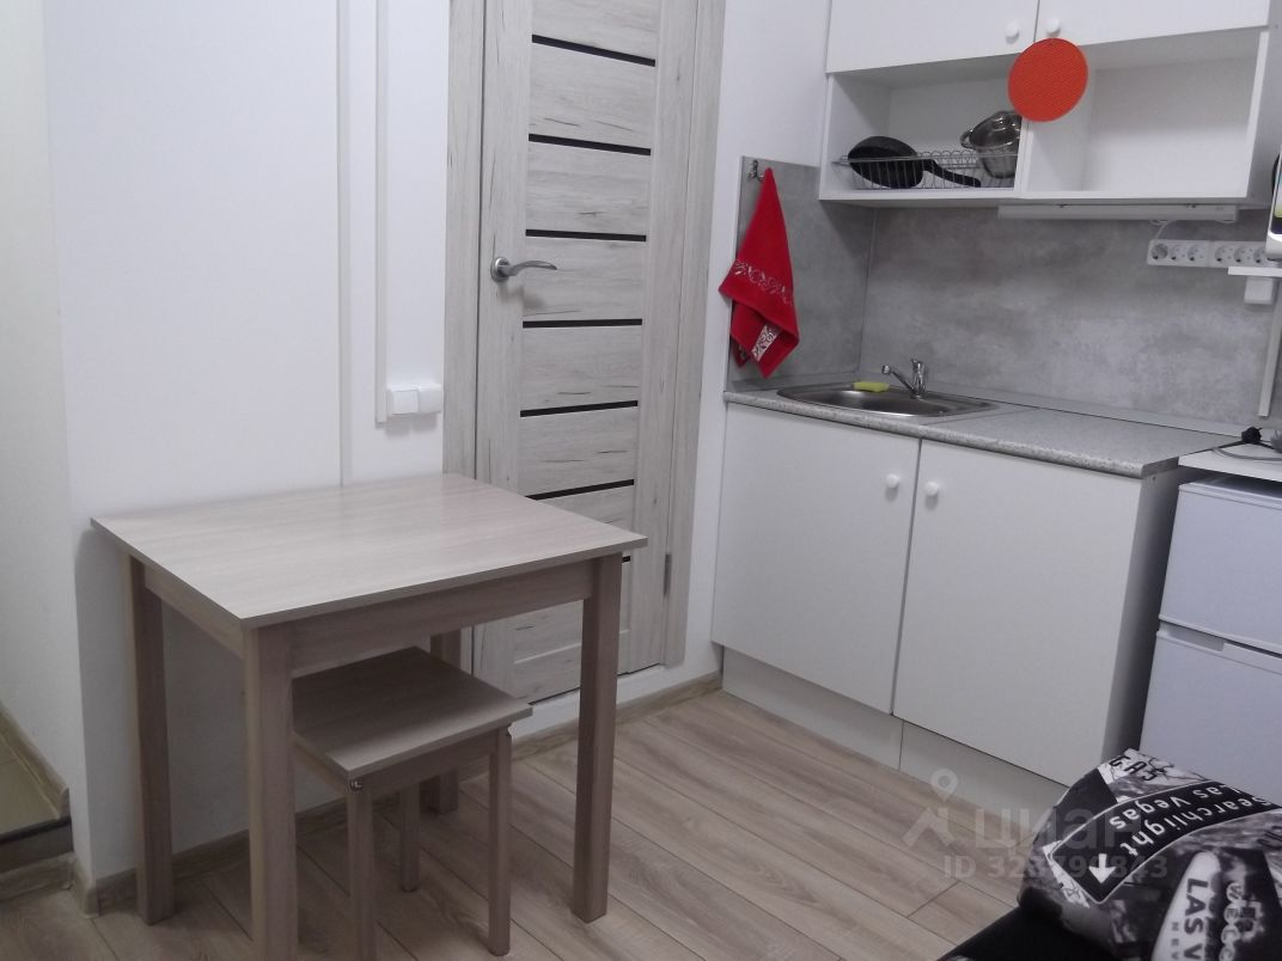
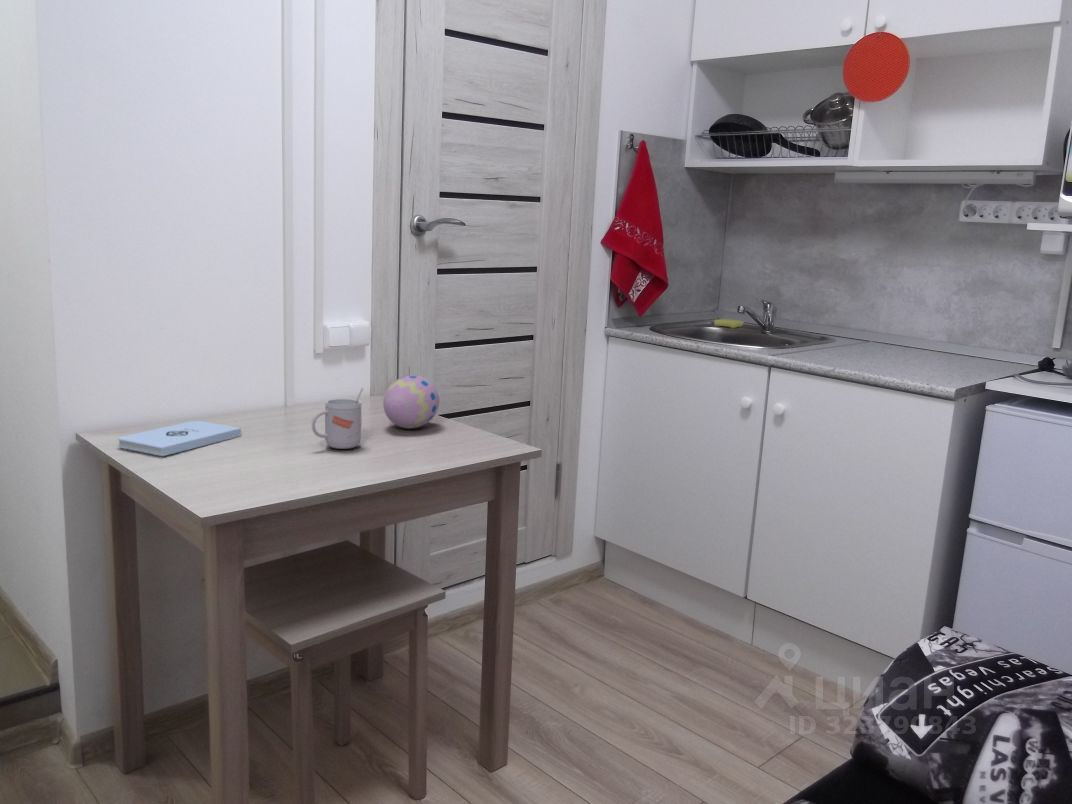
+ notepad [117,420,242,457]
+ mug [311,387,364,450]
+ decorative egg [382,374,440,430]
